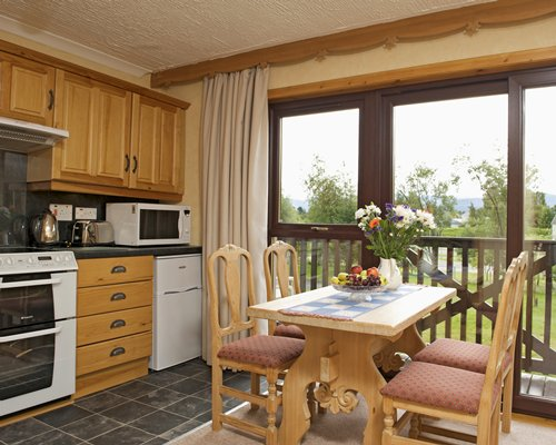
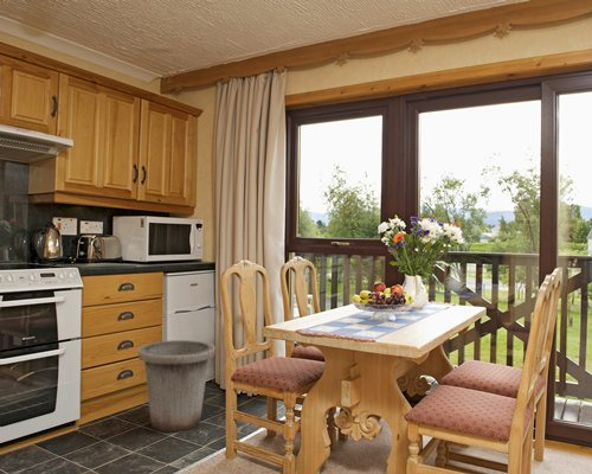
+ trash can [137,339,217,433]
